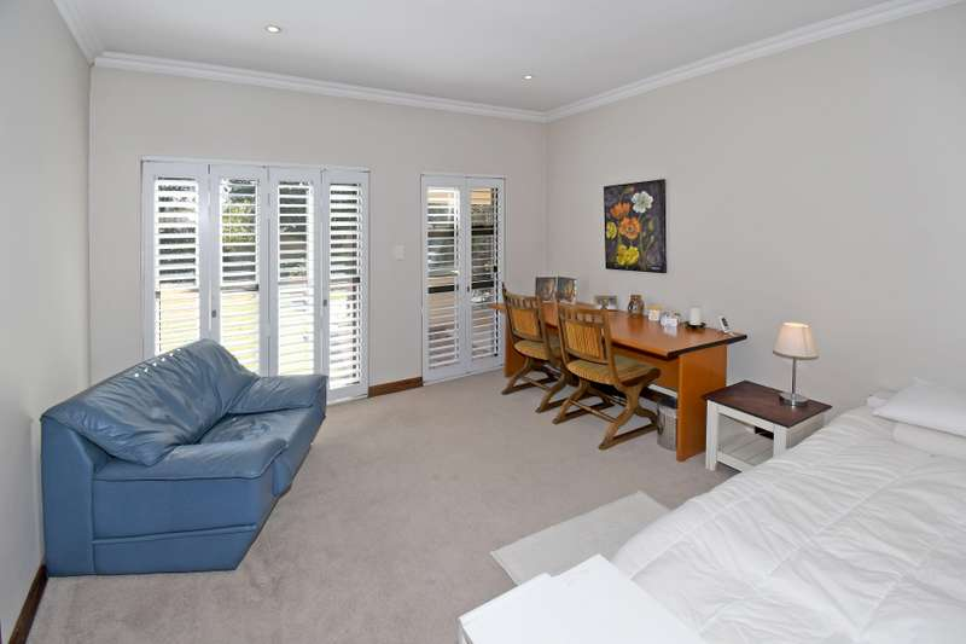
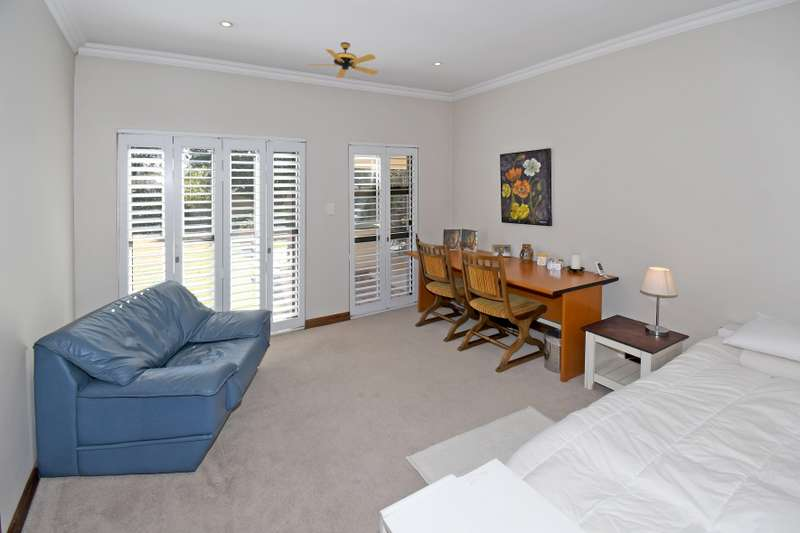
+ ceiling fan [307,41,379,83]
